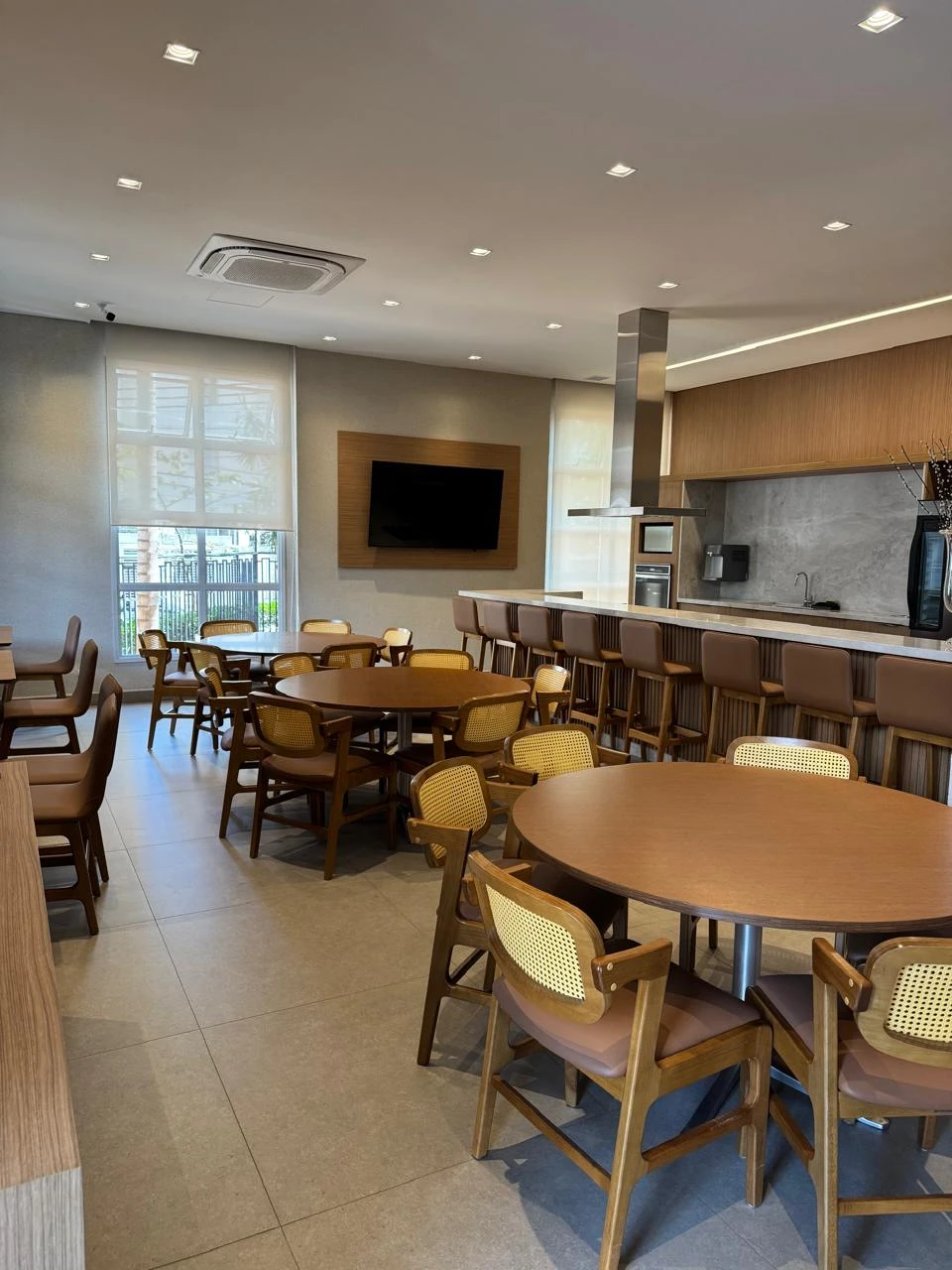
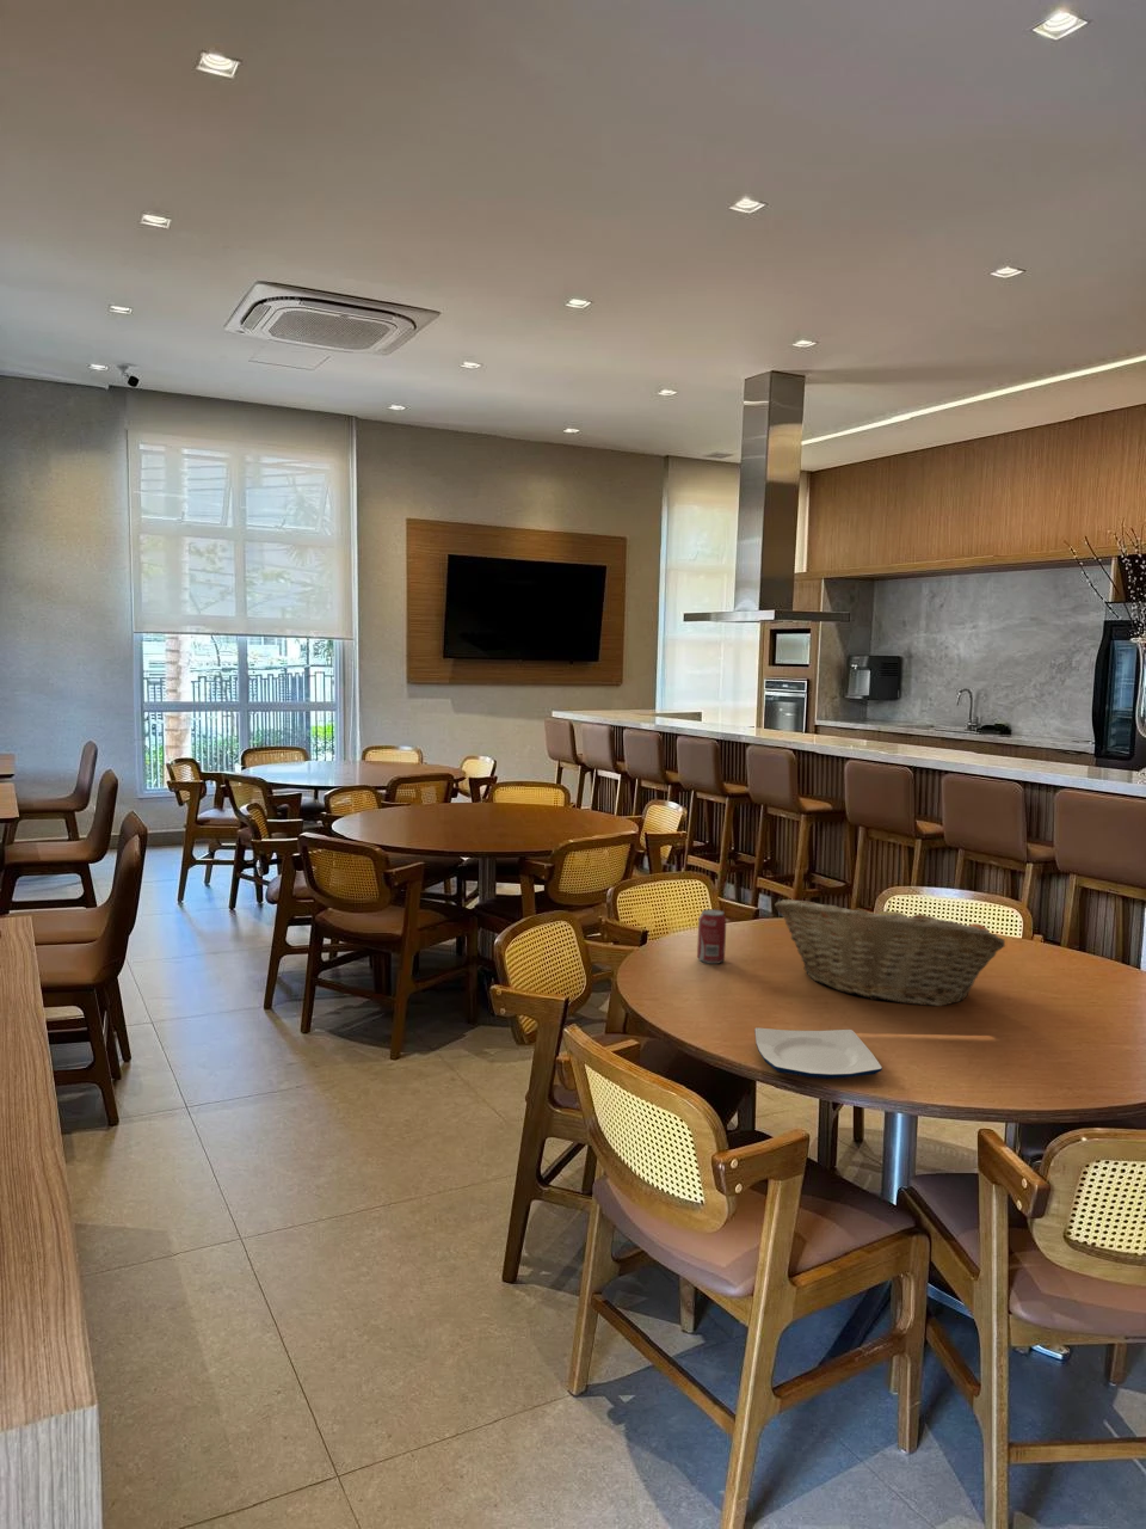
+ plate [754,1026,884,1080]
+ beverage can [696,908,727,966]
+ fruit basket [774,898,1006,1006]
